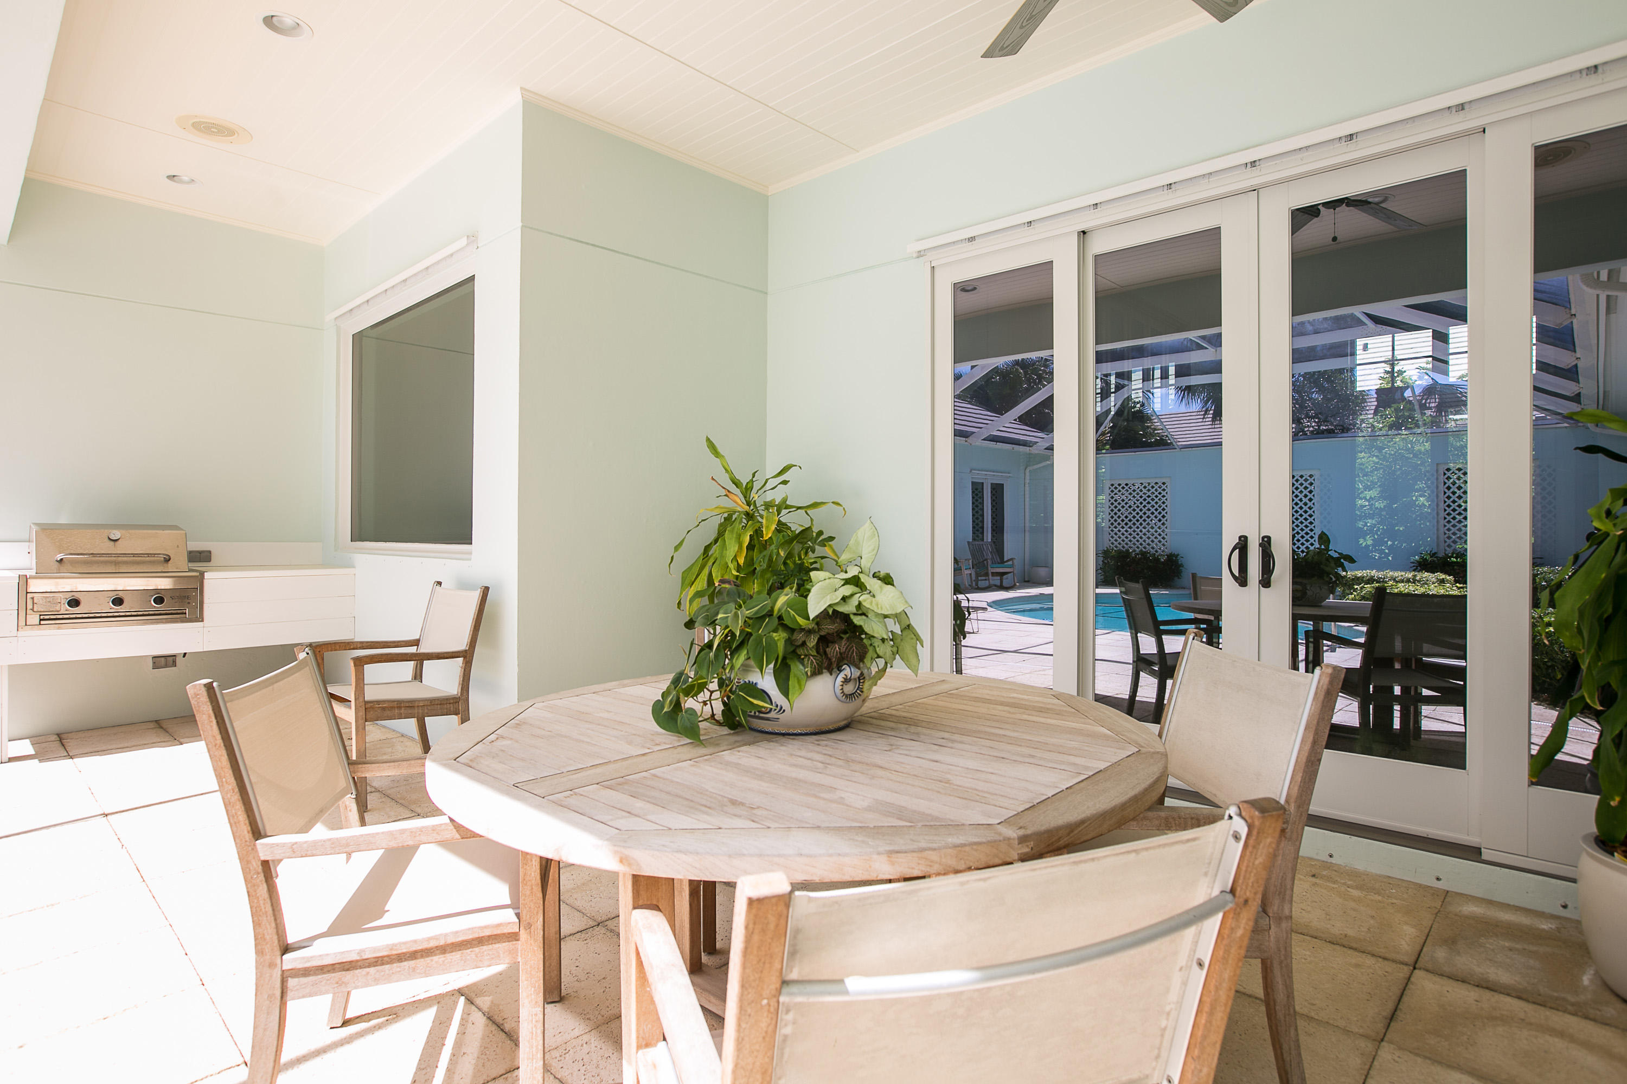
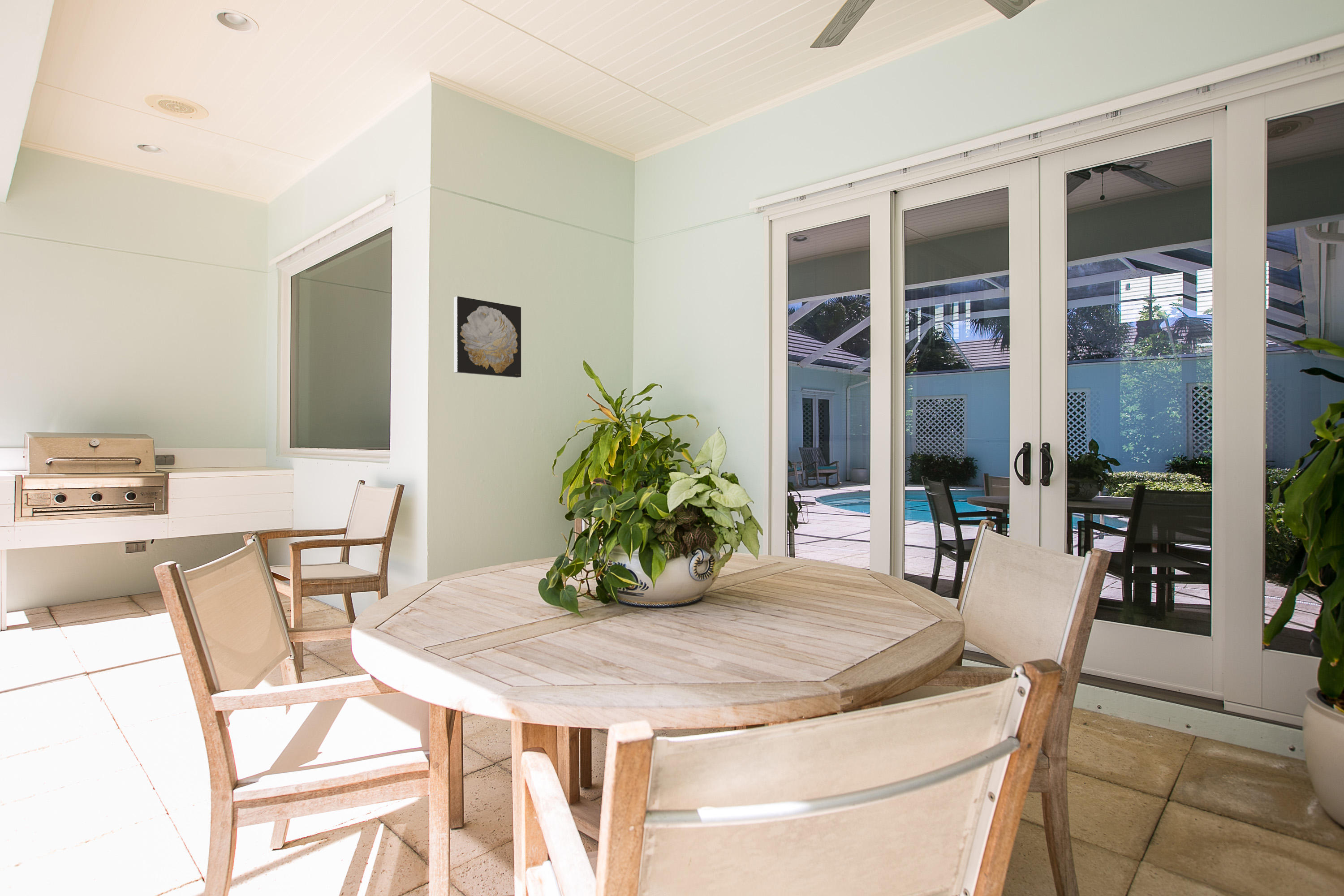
+ wall art [453,296,521,378]
